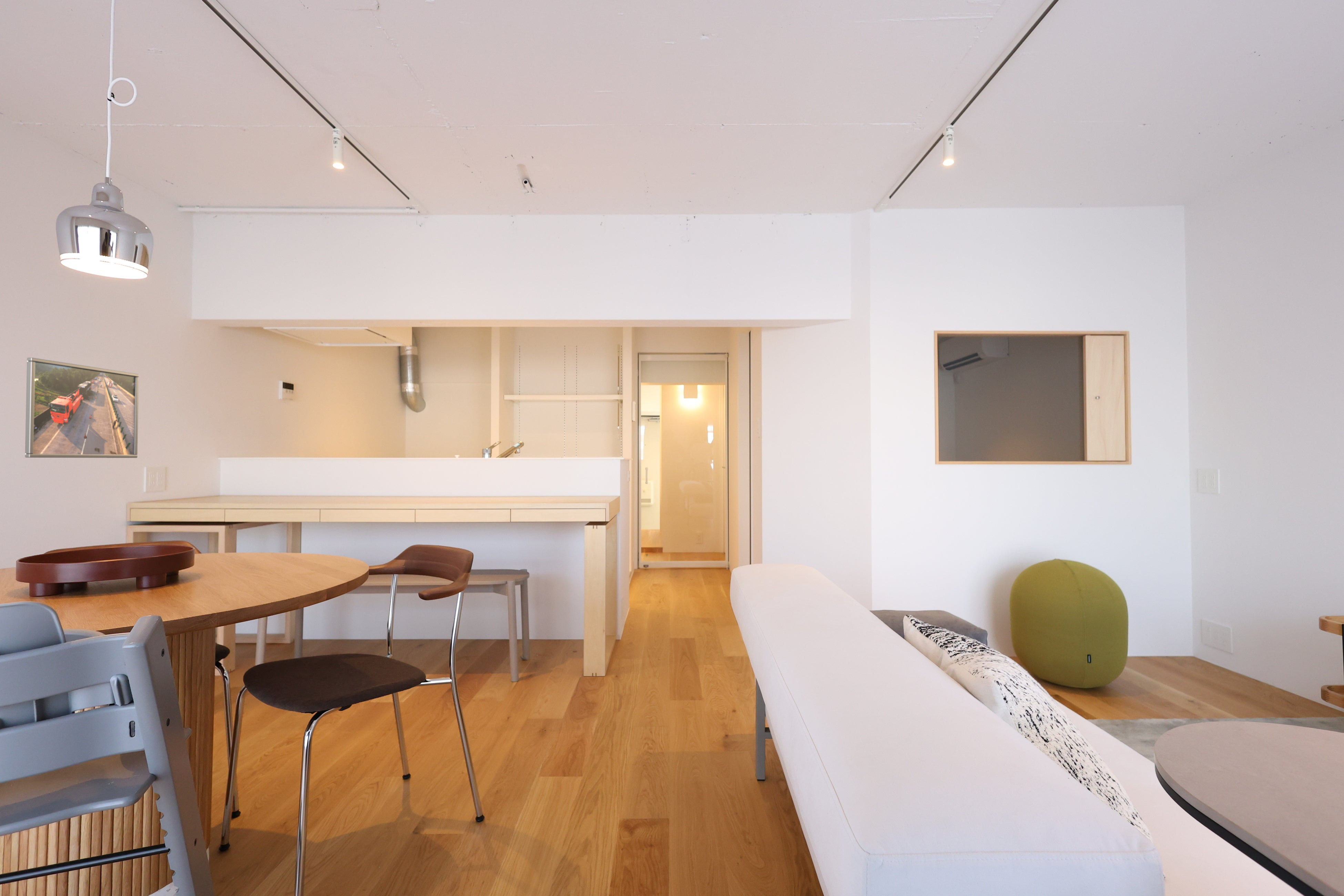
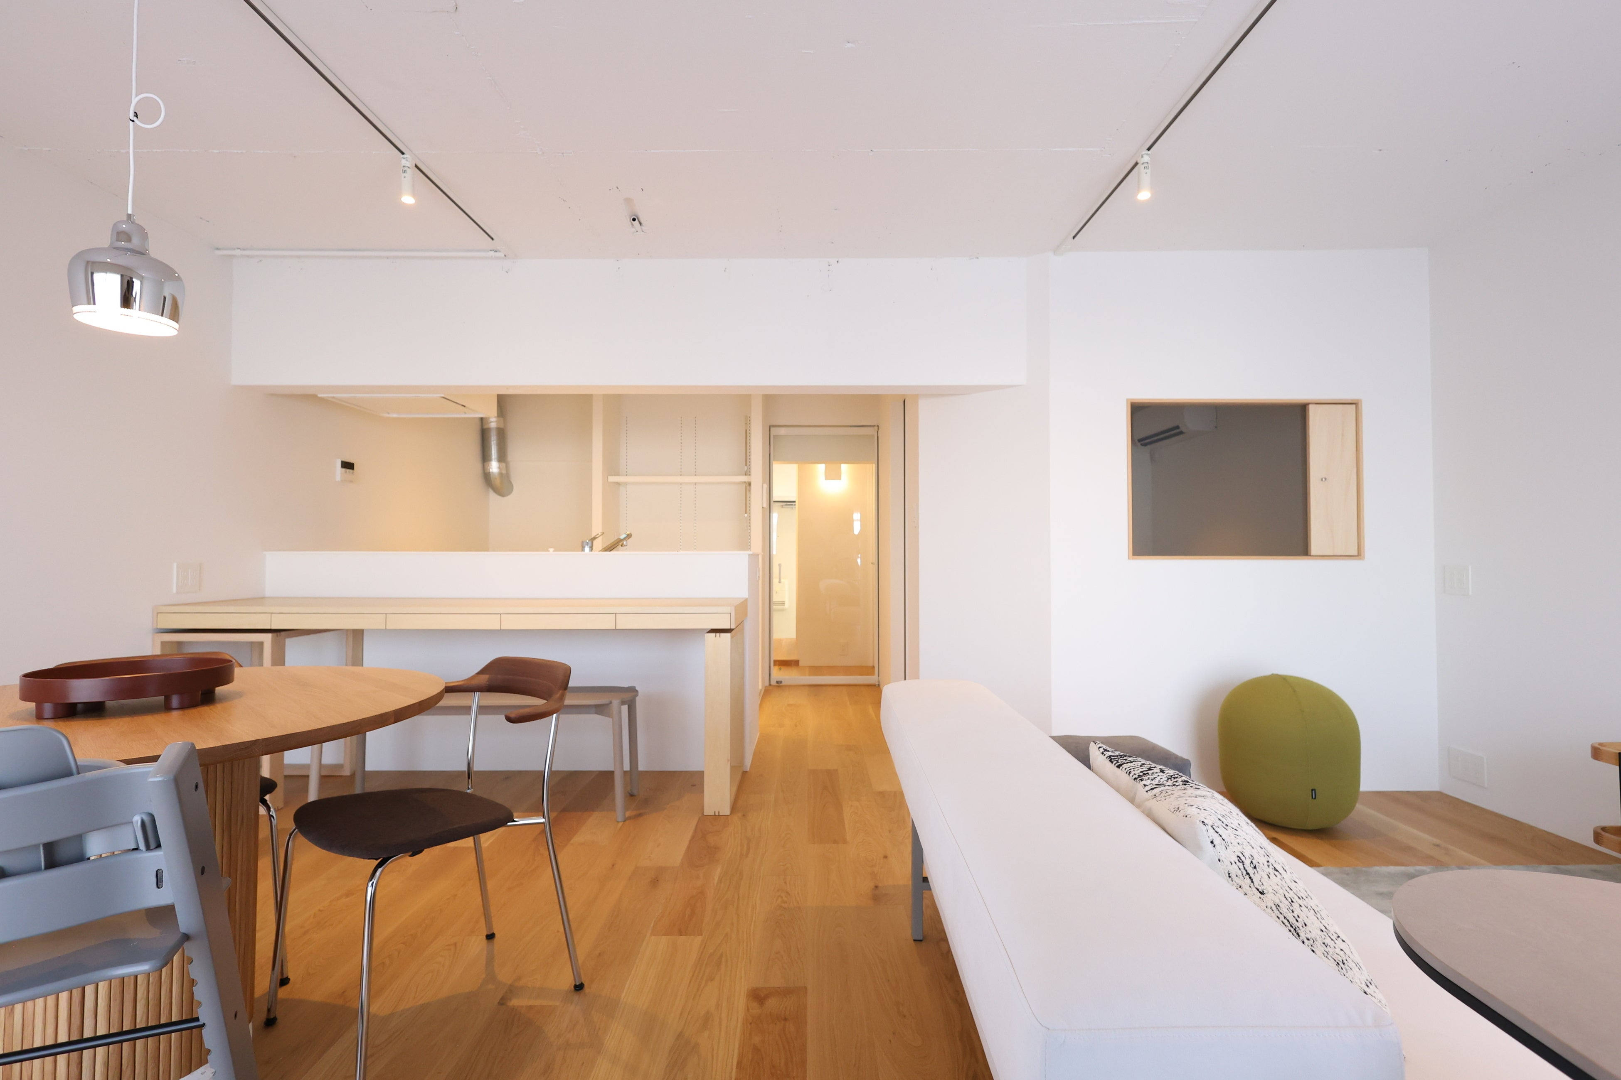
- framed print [24,357,139,458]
